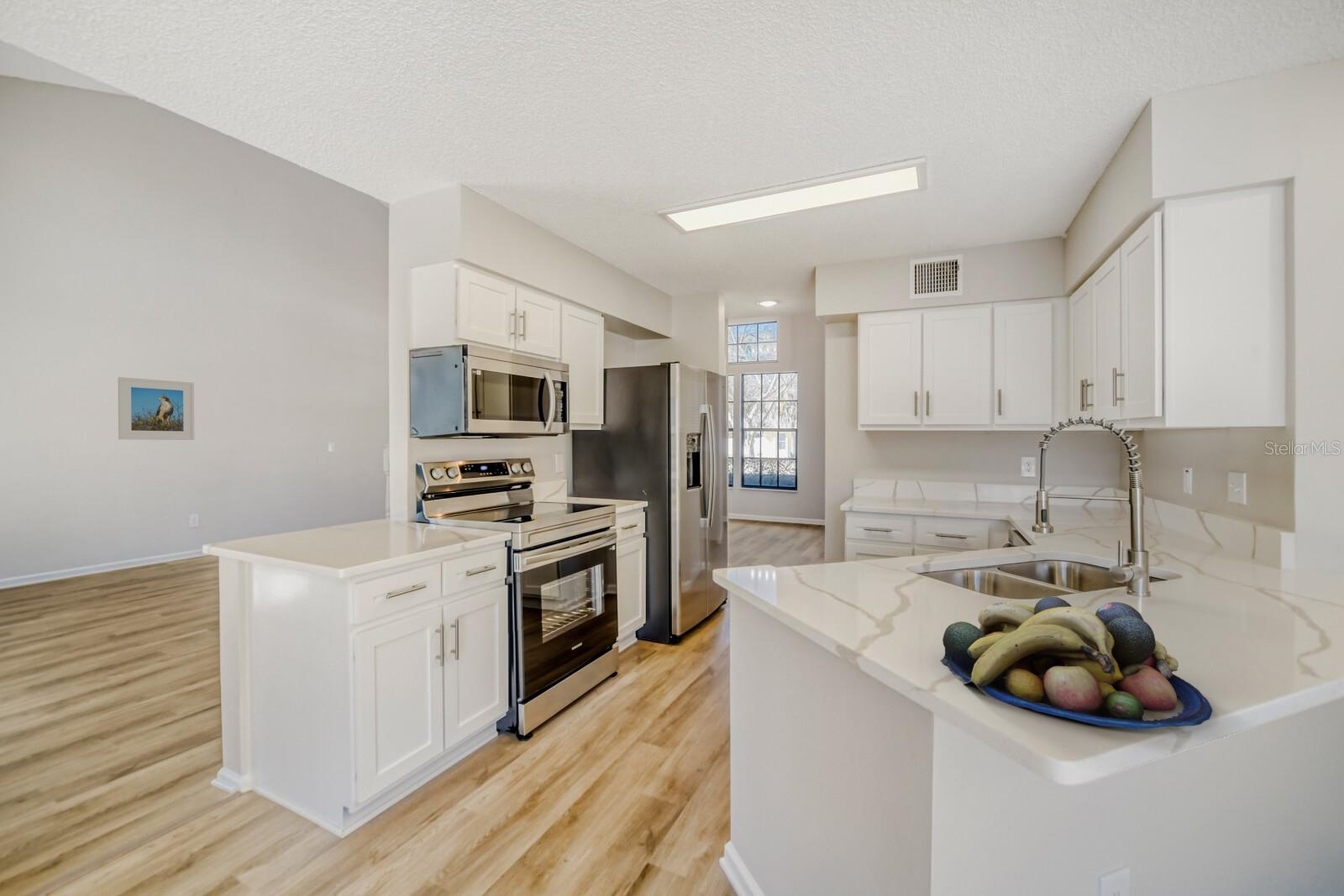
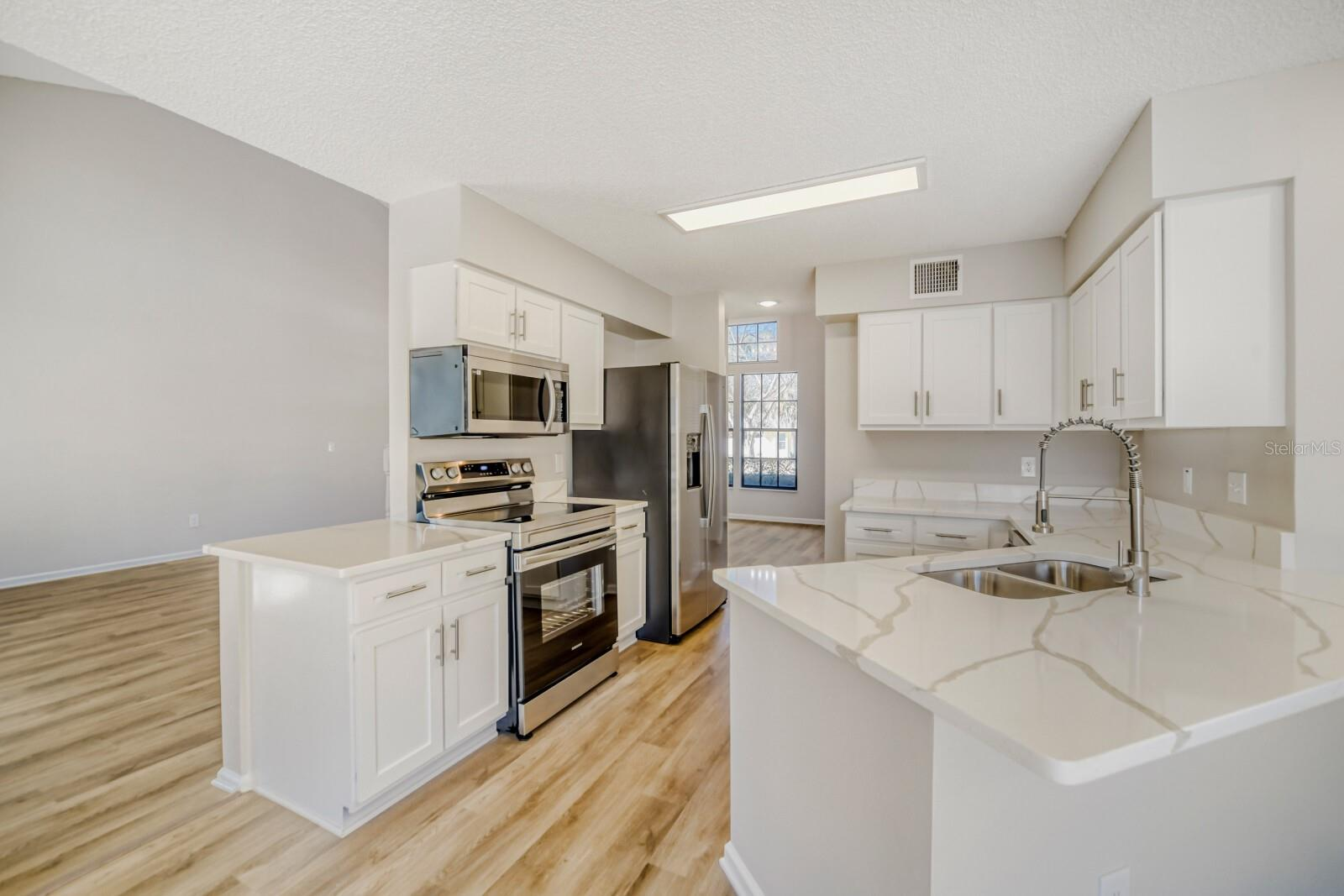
- fruit bowl [940,595,1213,731]
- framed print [118,376,195,441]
